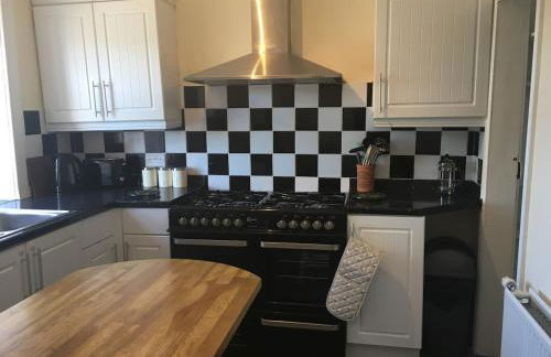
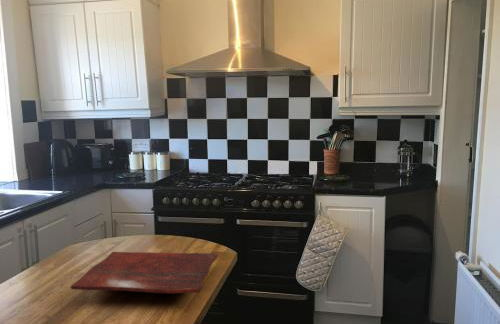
+ cutting board [70,251,219,294]
